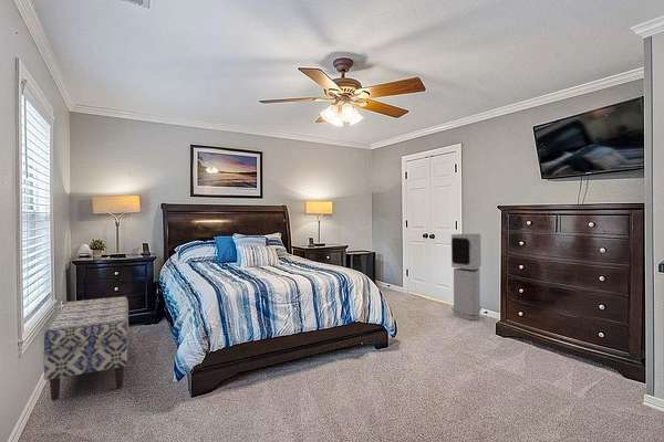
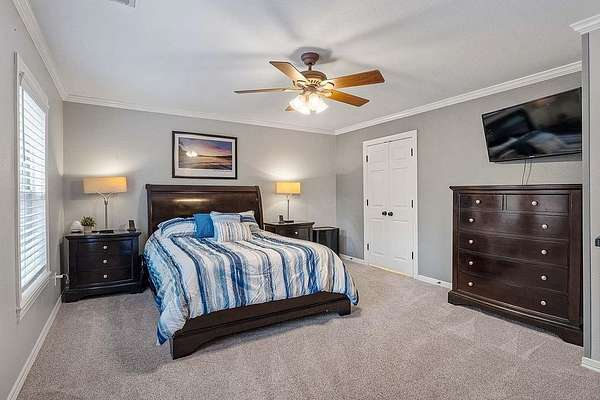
- air purifier [450,233,483,322]
- bench [42,295,129,401]
